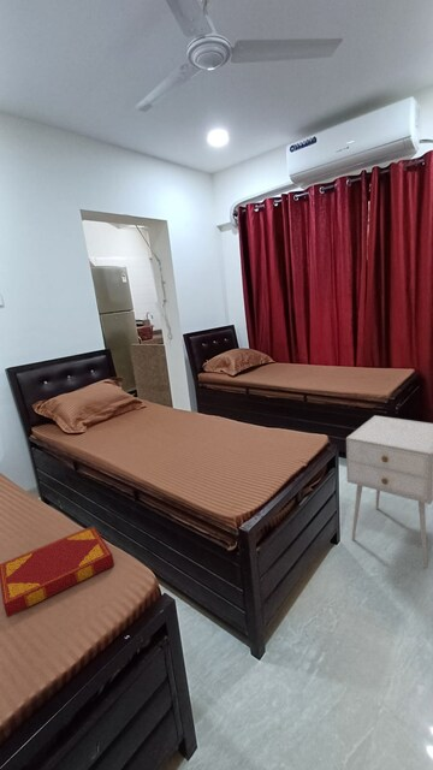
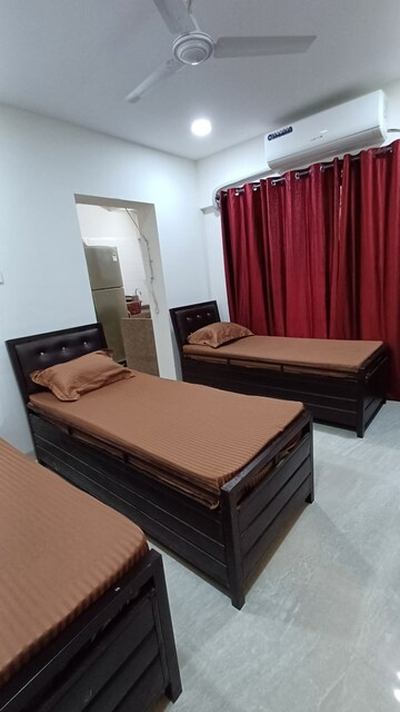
- nightstand [345,414,433,569]
- hardback book [0,525,115,618]
